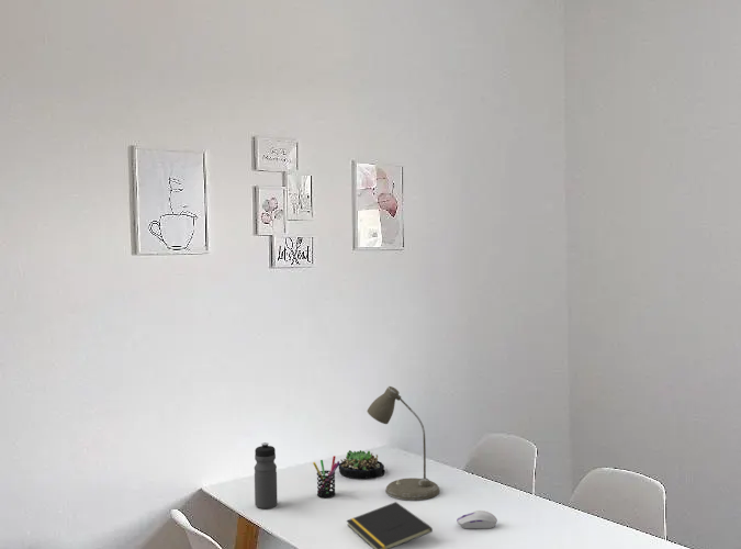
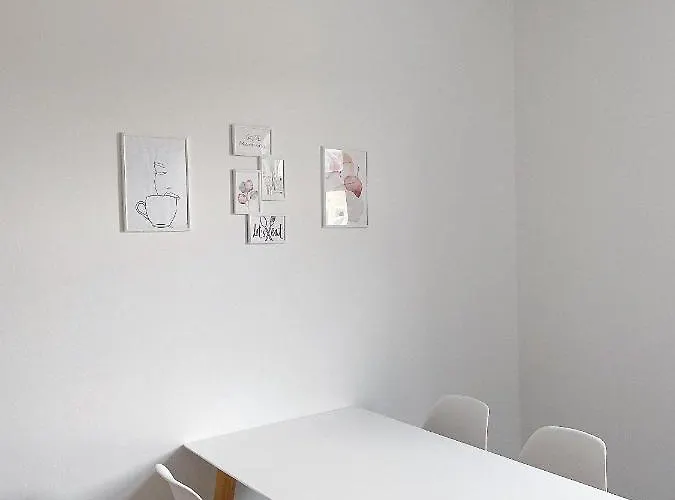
- succulent plant [338,449,386,480]
- pen holder [312,455,341,498]
- desk lamp [366,385,440,501]
- computer mouse [456,509,498,529]
- water bottle [254,441,279,509]
- notepad [346,501,434,549]
